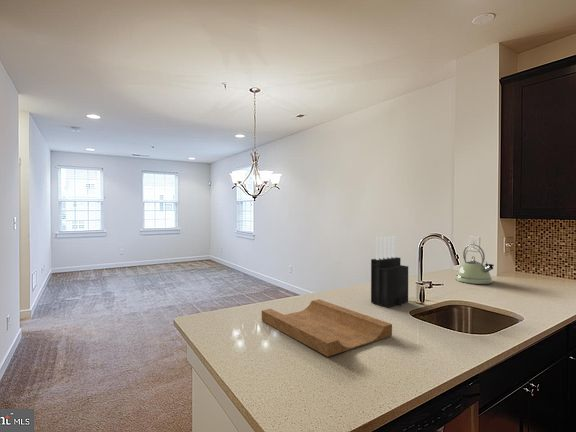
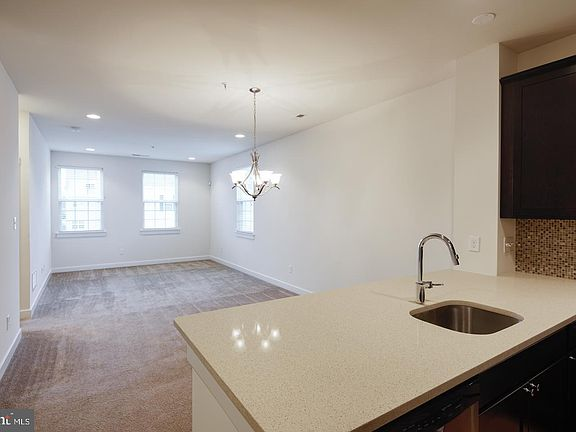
- cutting board [261,298,393,358]
- knife block [370,235,409,308]
- kettle [454,243,495,285]
